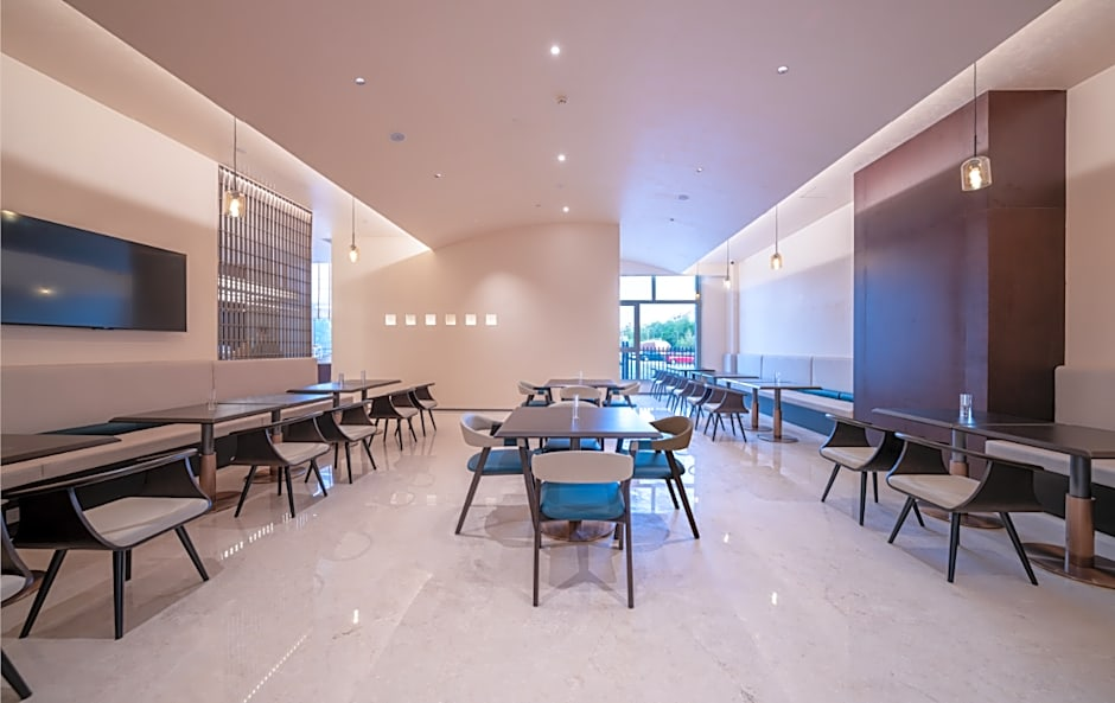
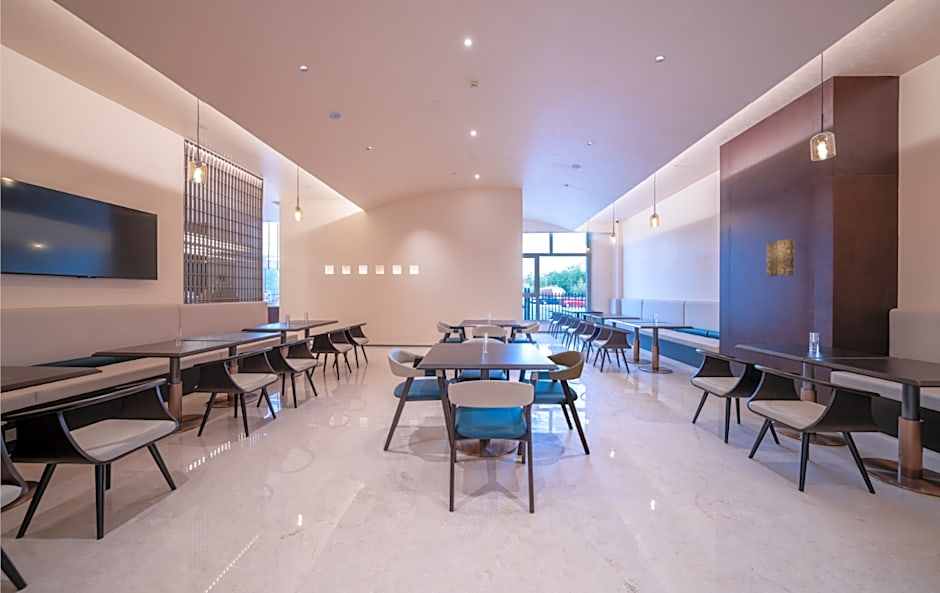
+ wall art [766,238,795,277]
